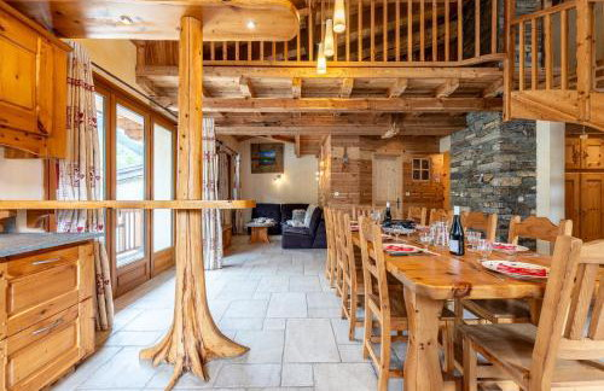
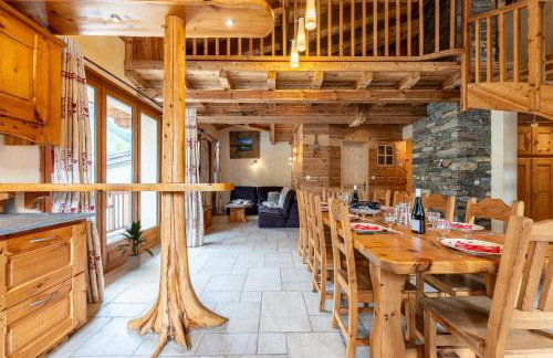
+ indoor plant [114,219,155,270]
